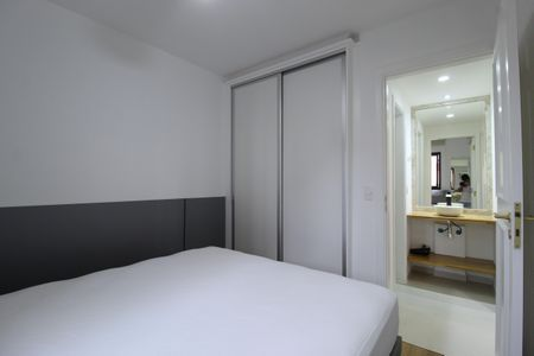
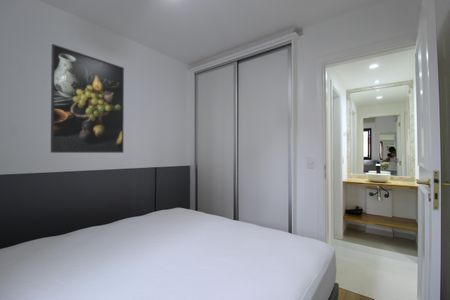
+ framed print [50,43,125,154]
